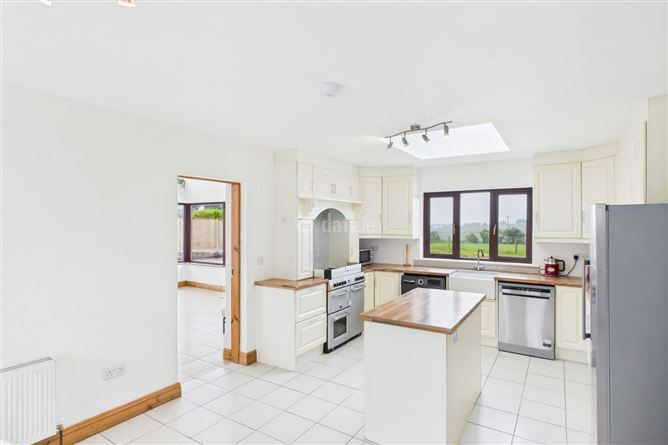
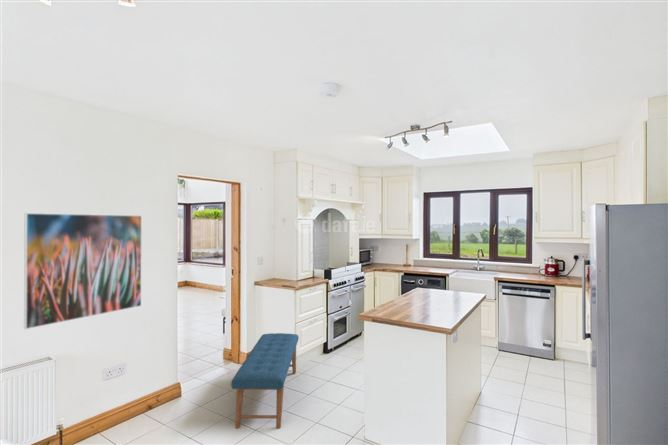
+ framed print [23,212,143,330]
+ bench [230,332,300,430]
